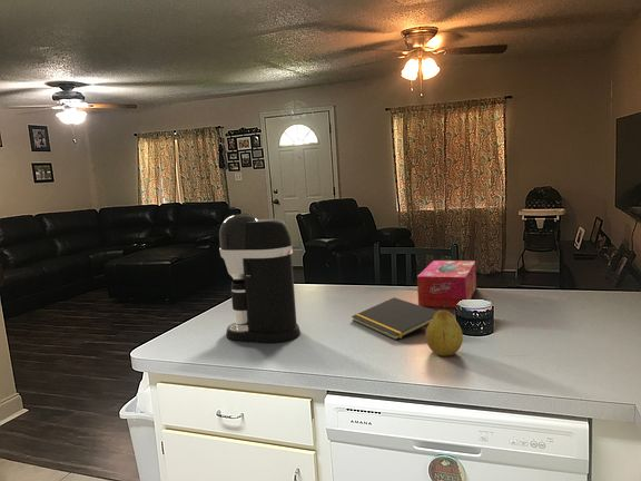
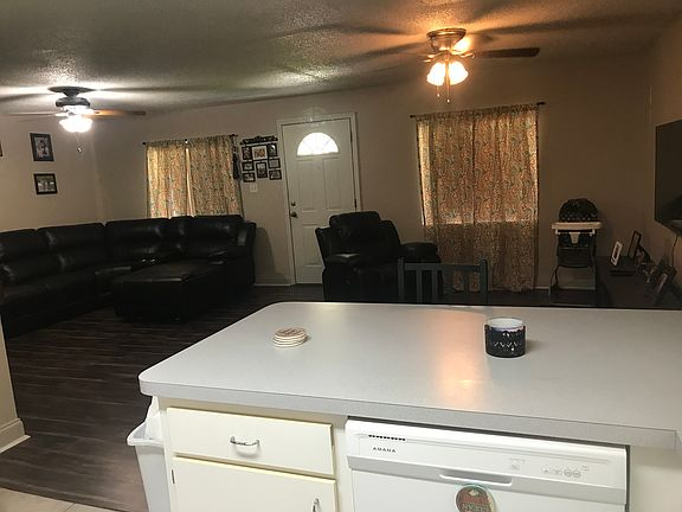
- coffee maker [218,213,302,344]
- fruit [424,302,464,356]
- tissue box [416,259,477,308]
- notepad [351,296,437,341]
